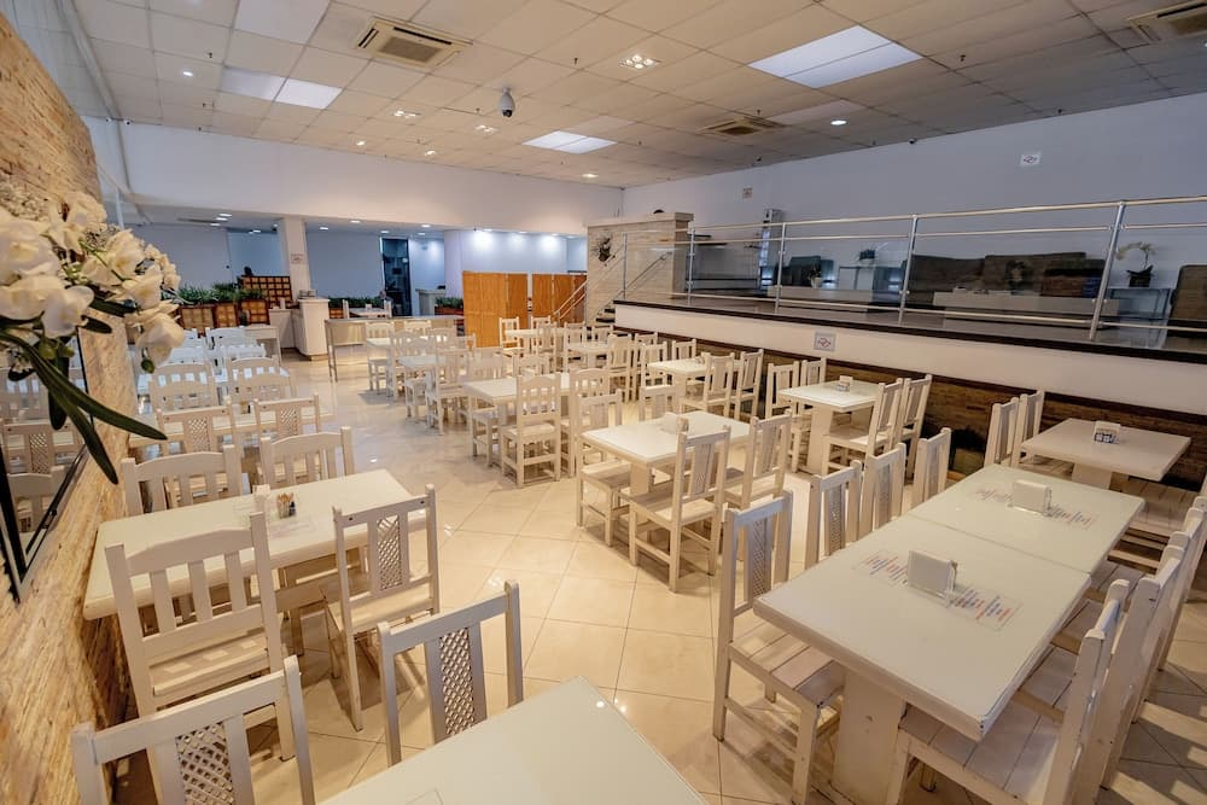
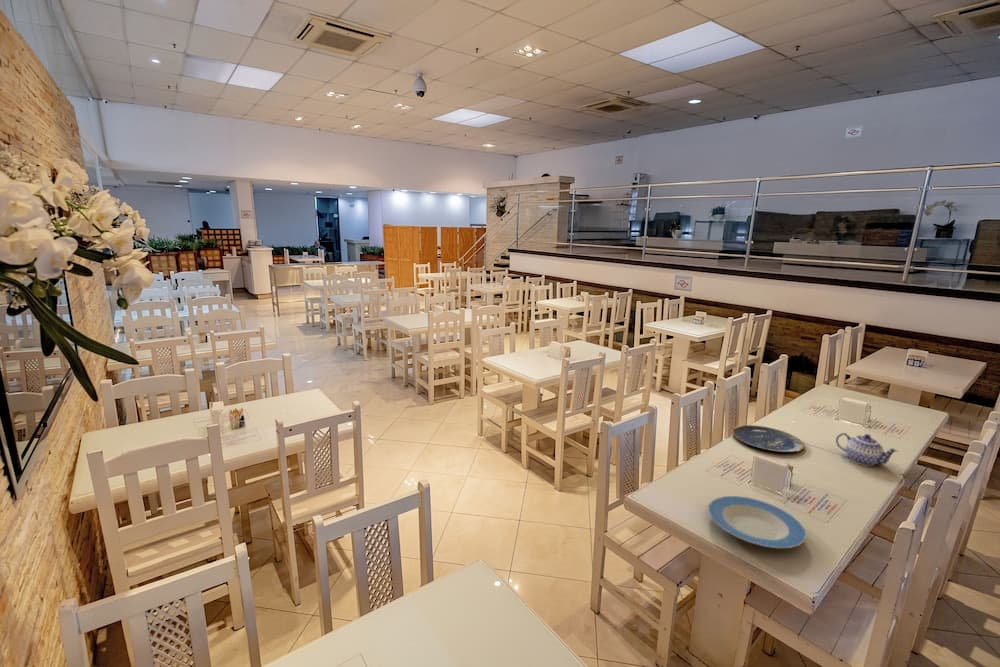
+ plate [731,424,805,453]
+ plate [707,495,807,549]
+ teapot [835,432,899,467]
